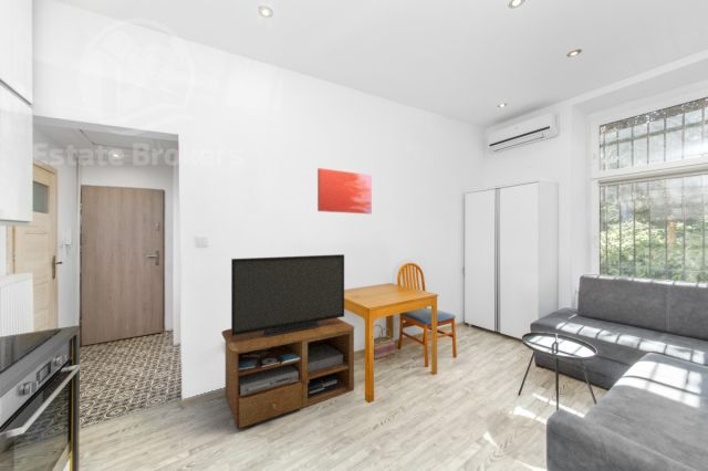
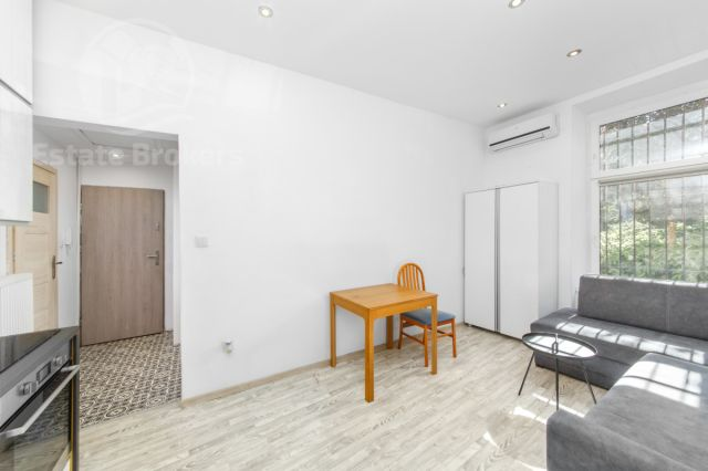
- tv stand [220,253,355,429]
- wall art [316,167,373,214]
- basket [373,324,396,360]
